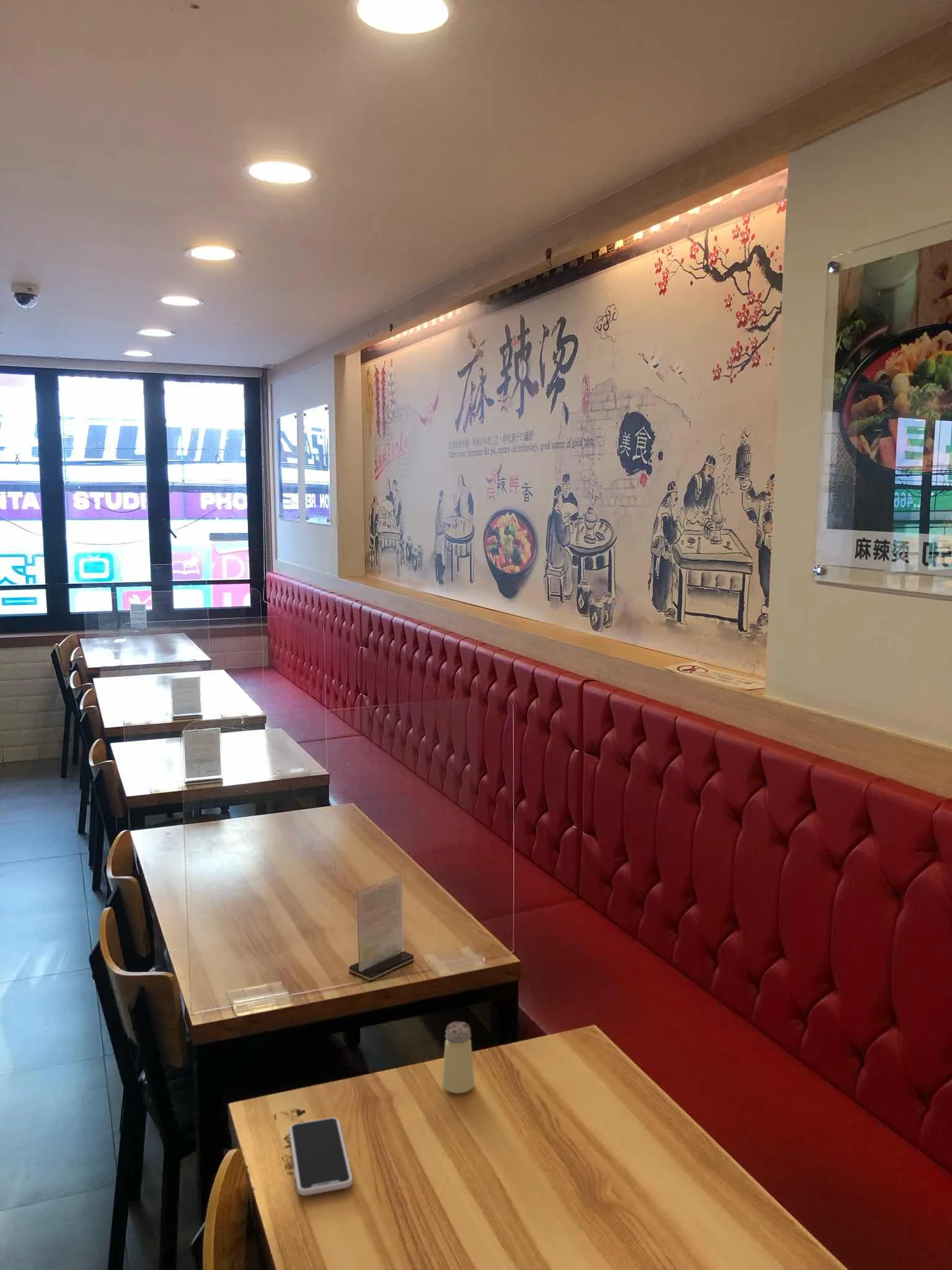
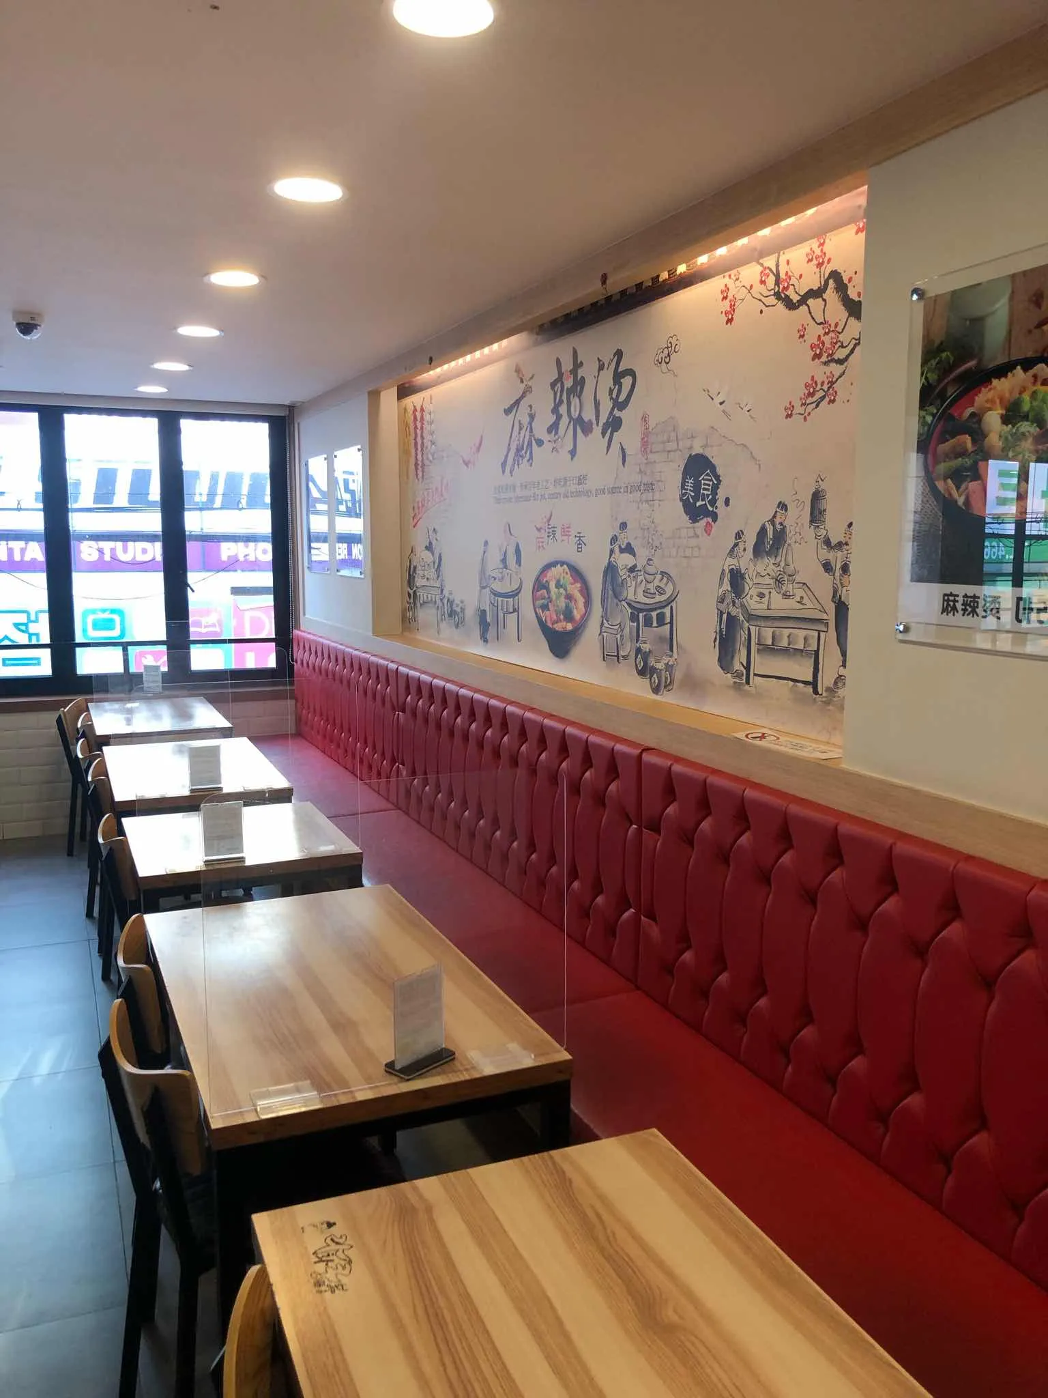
- saltshaker [441,1021,475,1094]
- smartphone [288,1117,353,1196]
